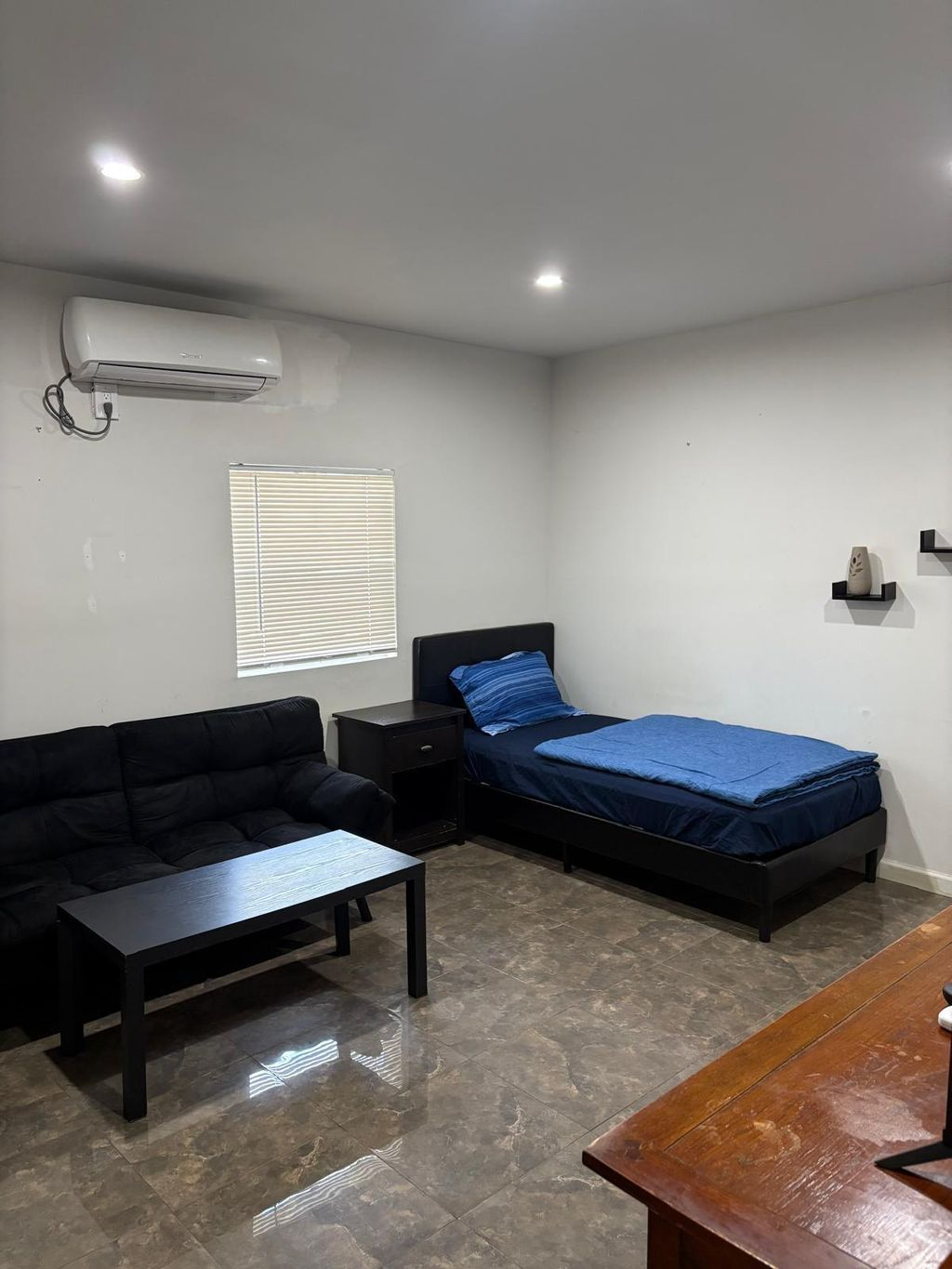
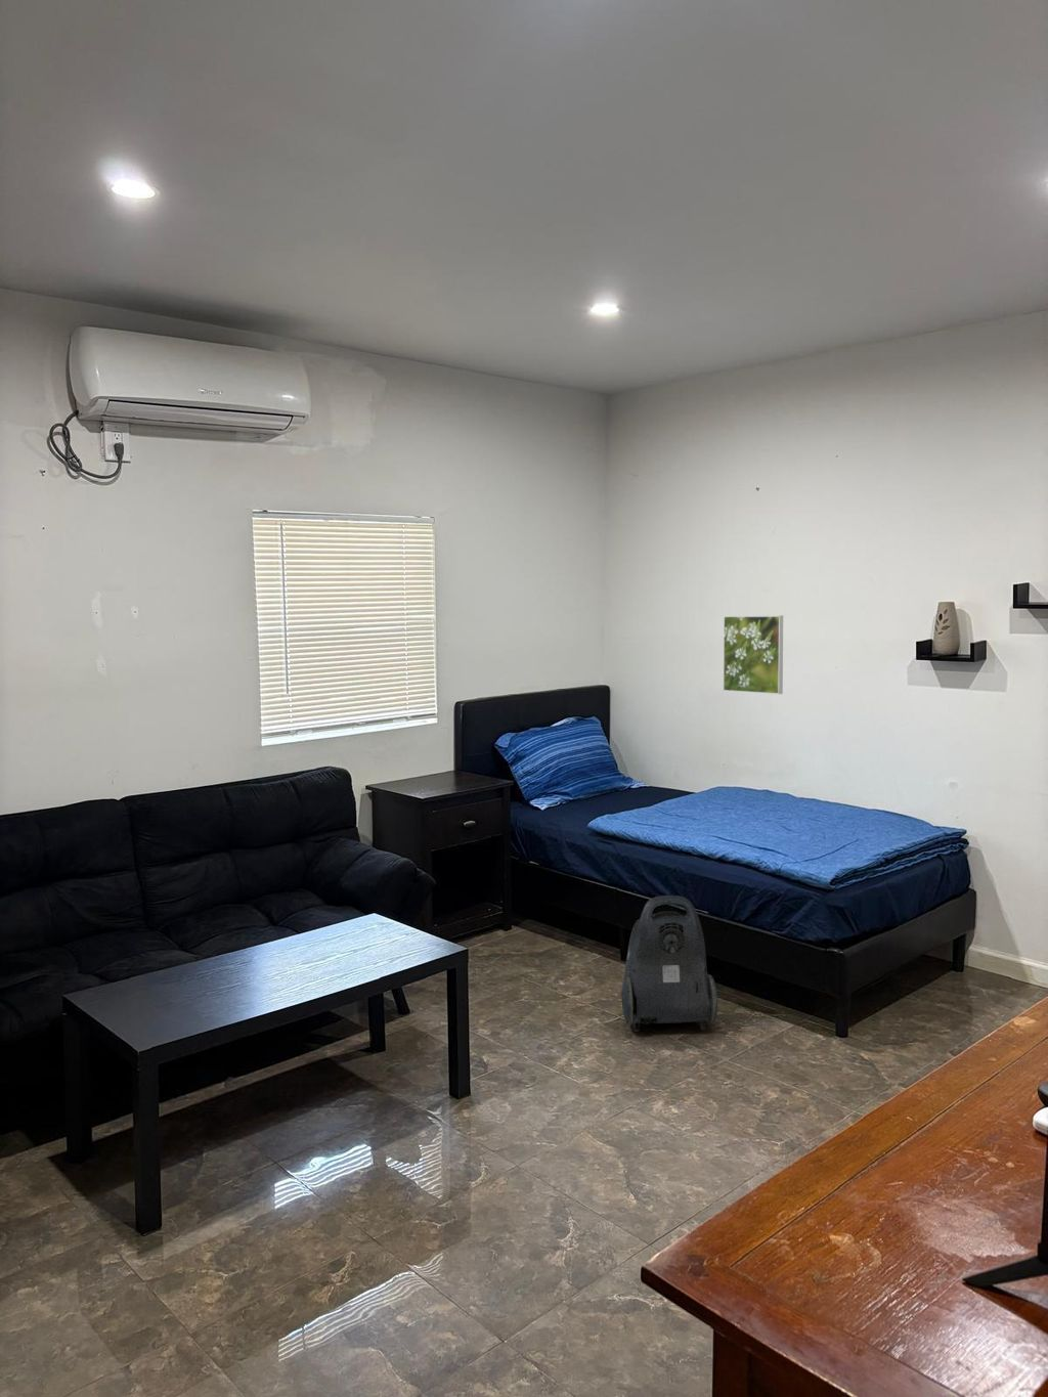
+ vacuum cleaner [620,895,719,1033]
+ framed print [722,615,784,695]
